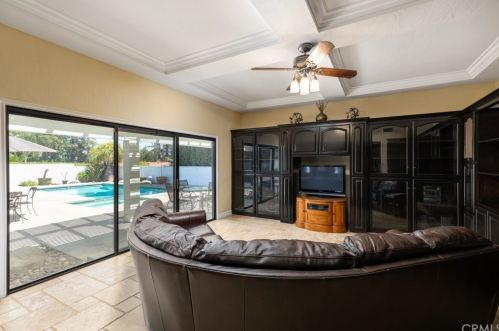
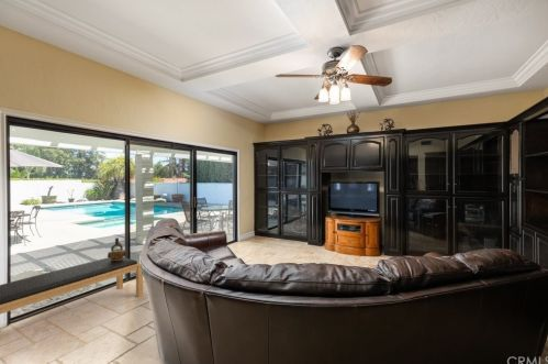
+ bench [0,256,144,316]
+ ceramic vessel [107,236,127,261]
